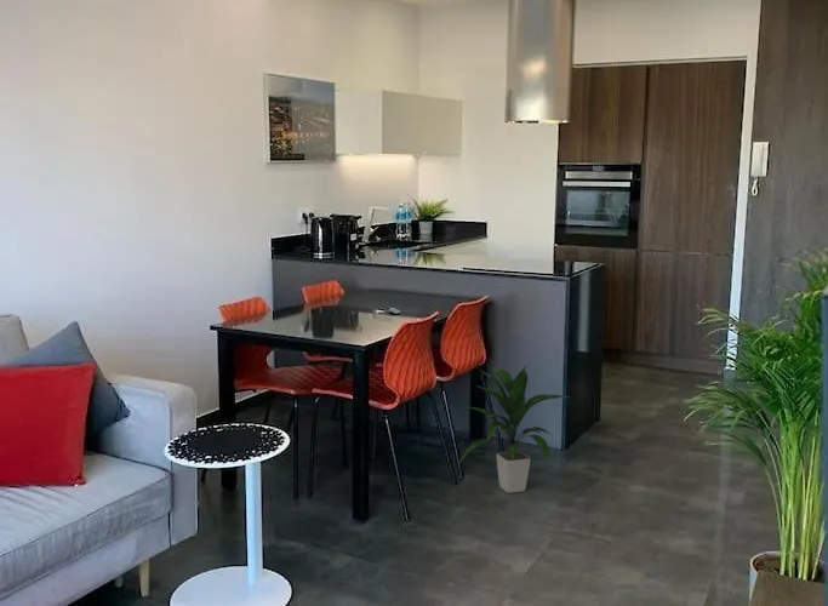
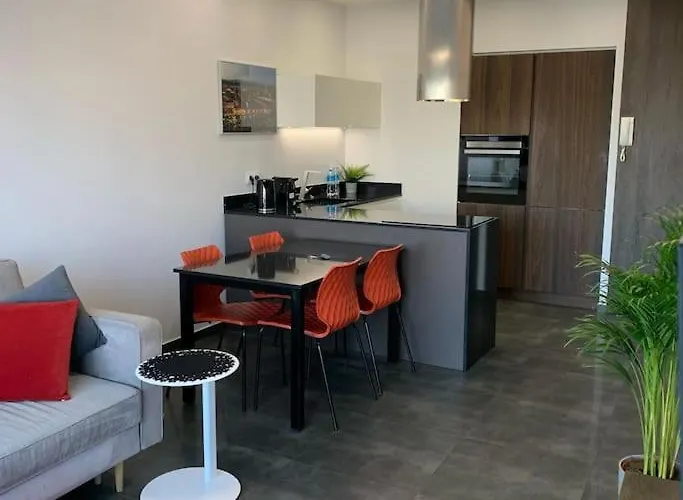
- indoor plant [457,364,569,494]
